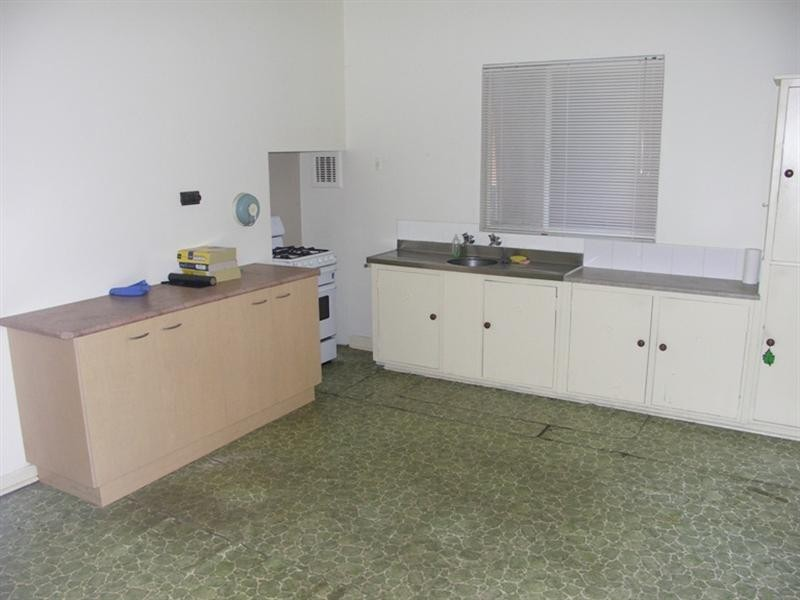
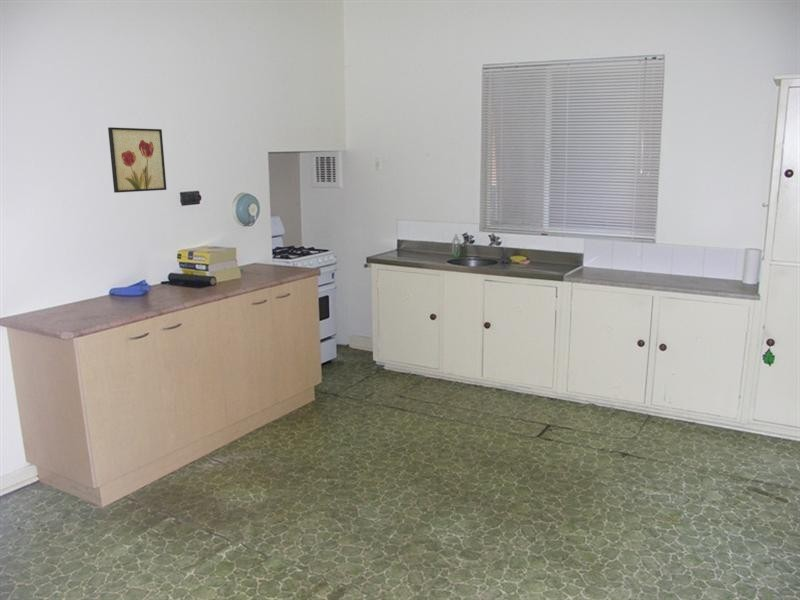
+ wall art [107,126,167,194]
